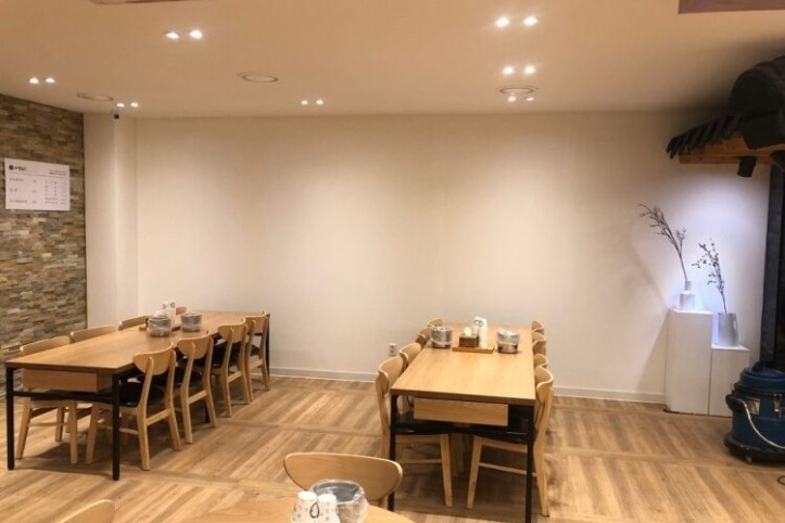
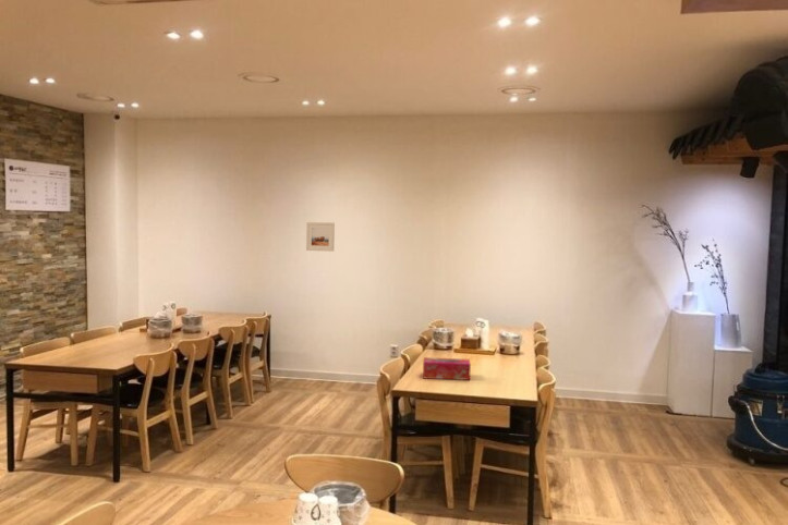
+ tissue box [422,356,472,381]
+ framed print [305,221,336,253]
